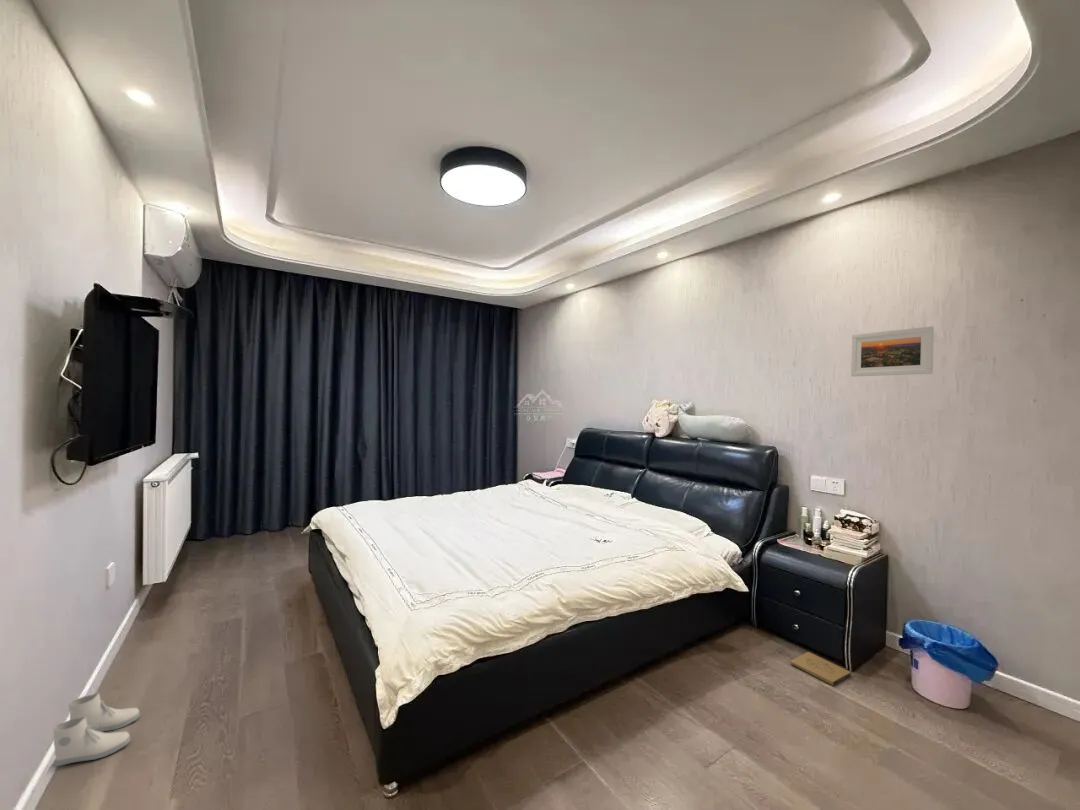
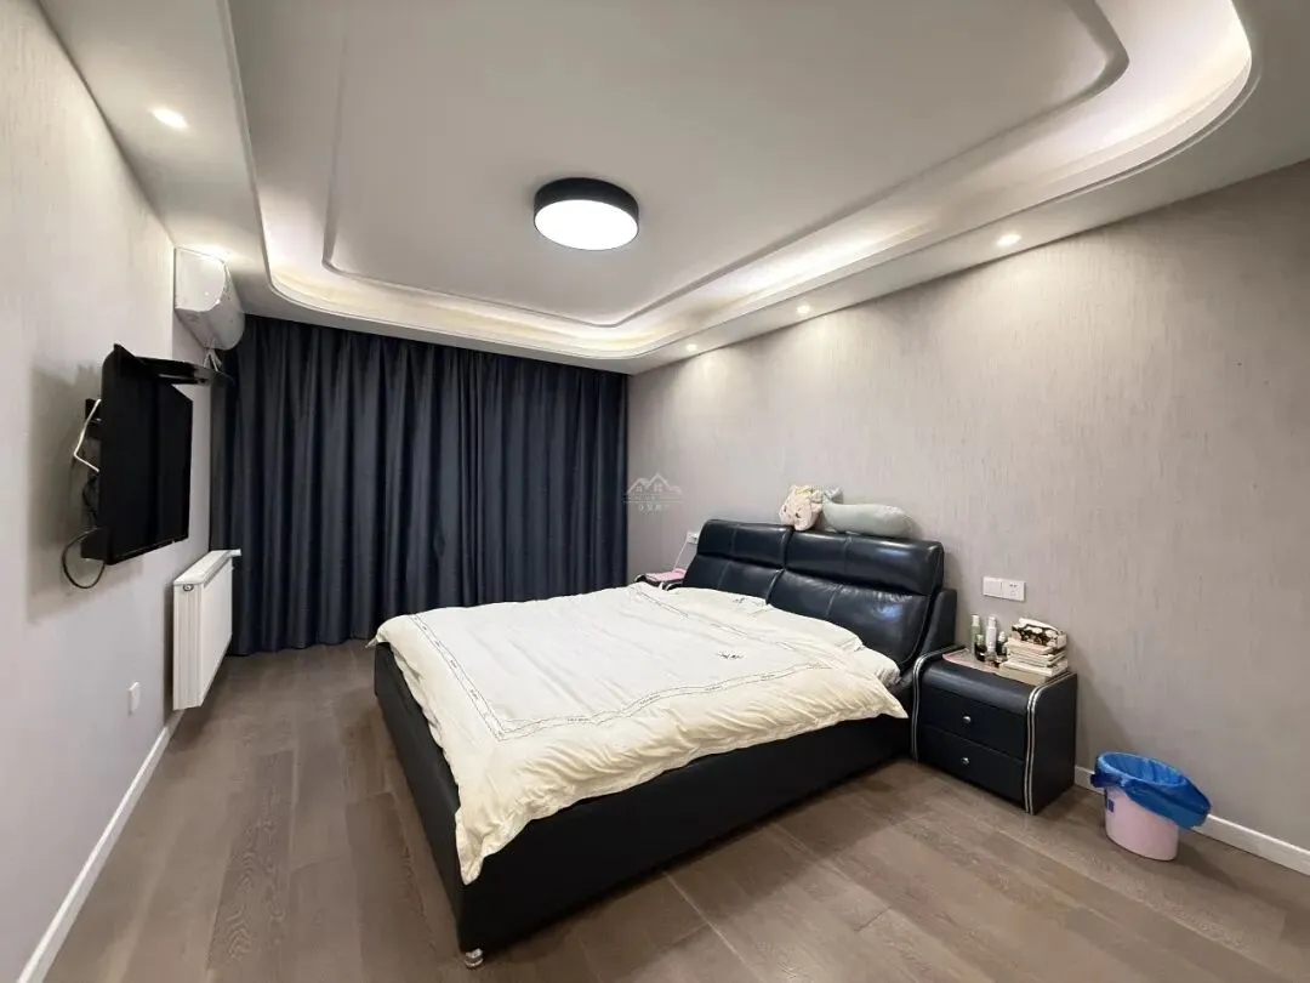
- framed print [850,326,935,377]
- box [790,651,852,687]
- boots [51,692,141,767]
